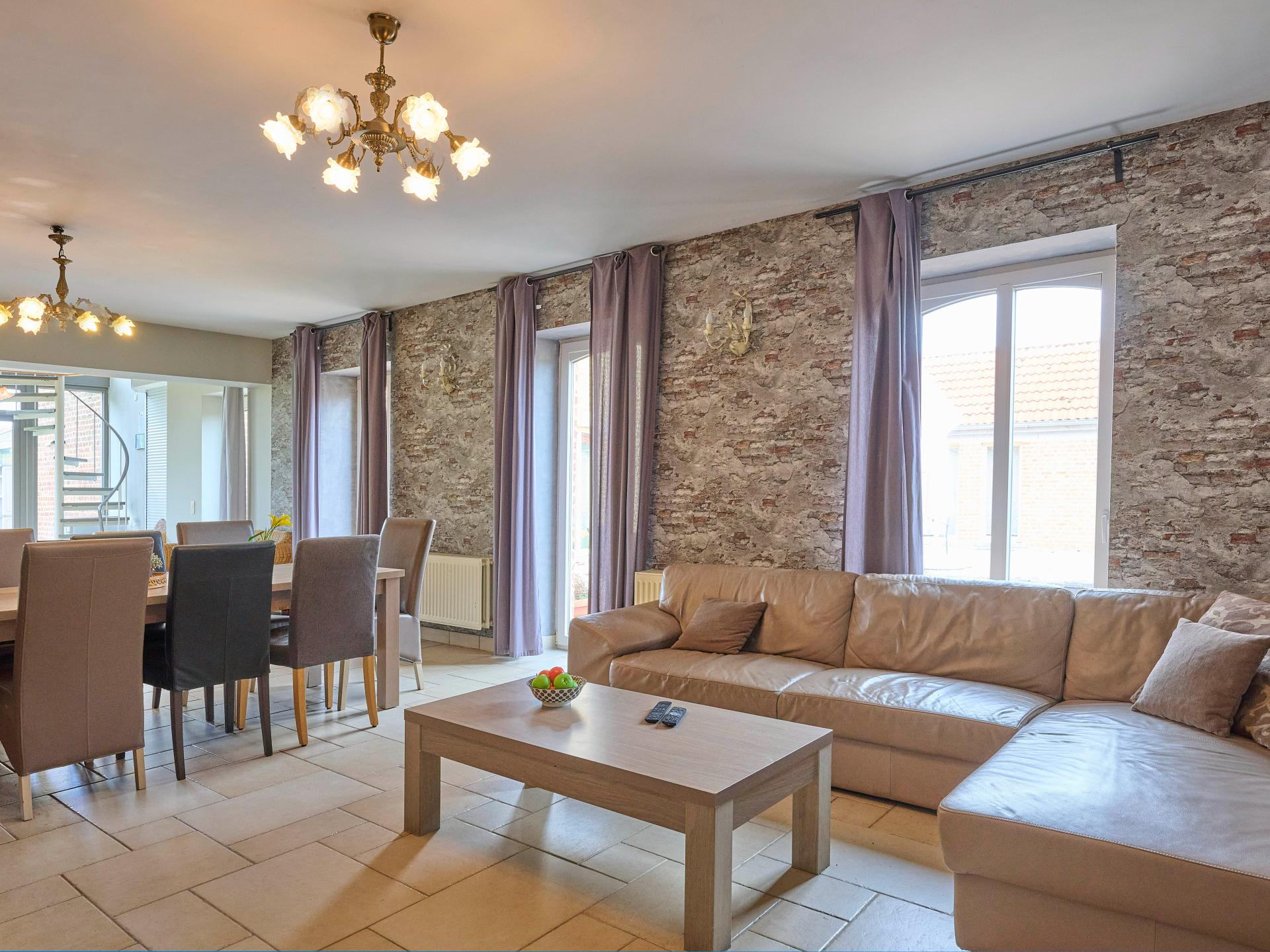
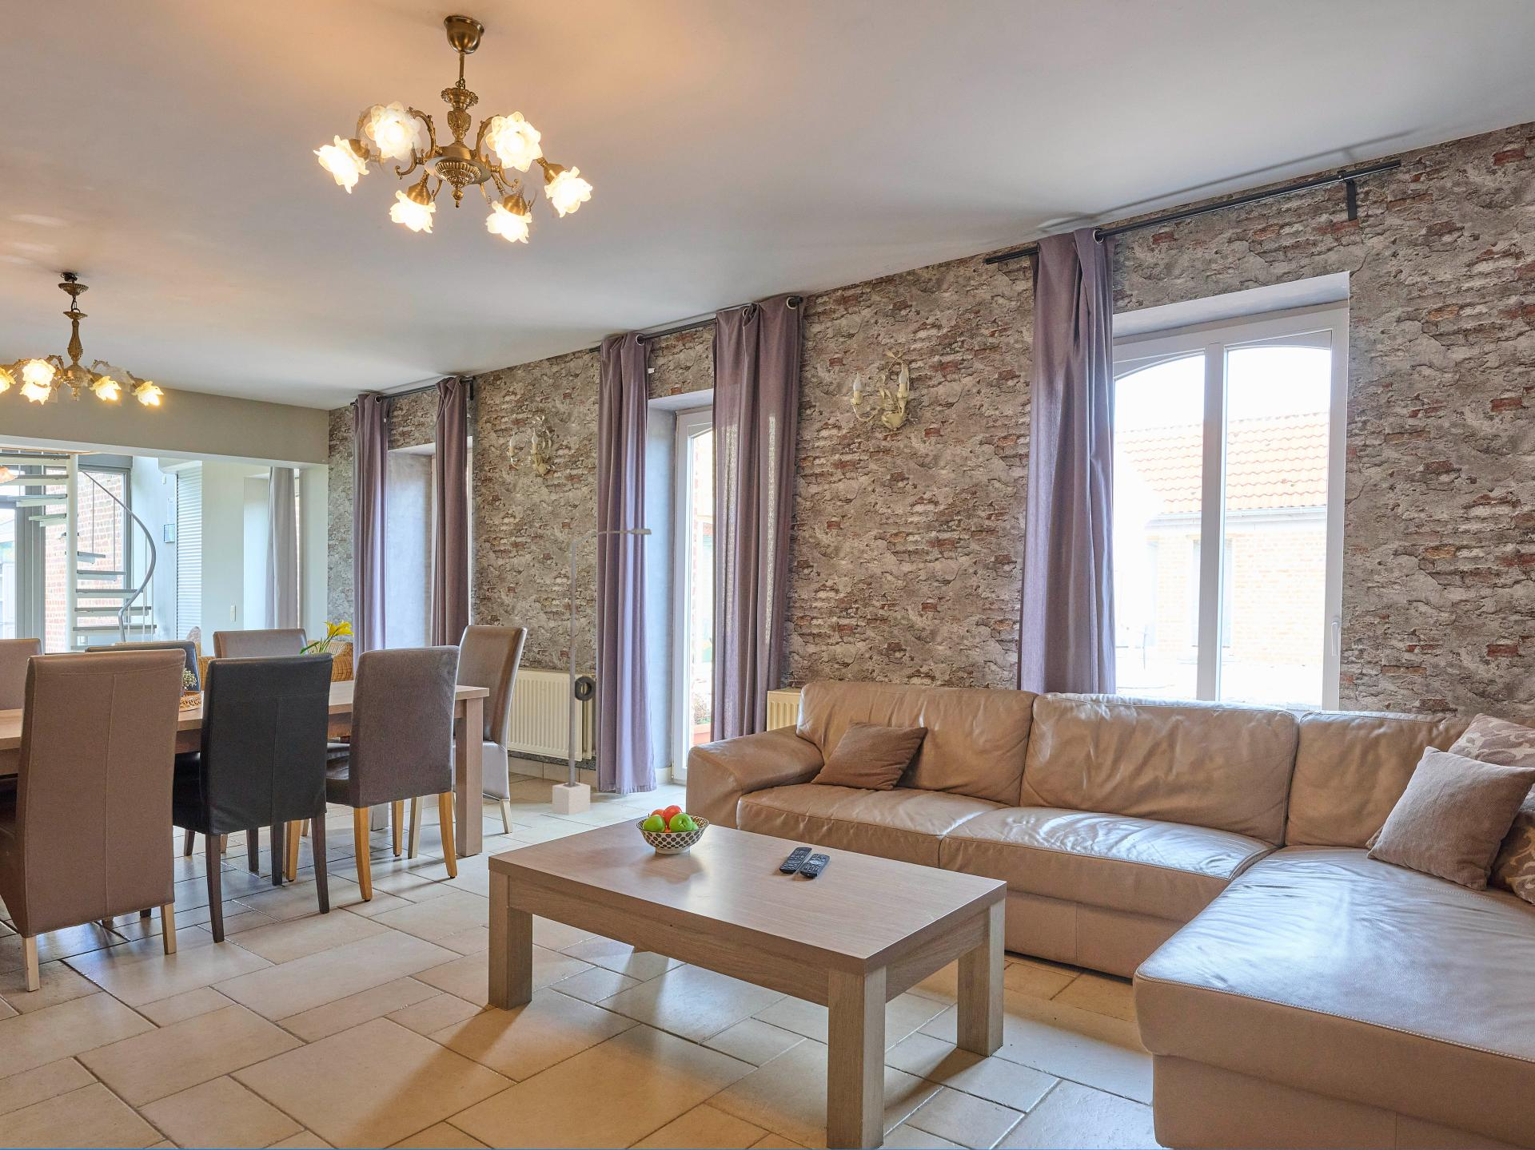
+ street lamp [551,528,653,817]
